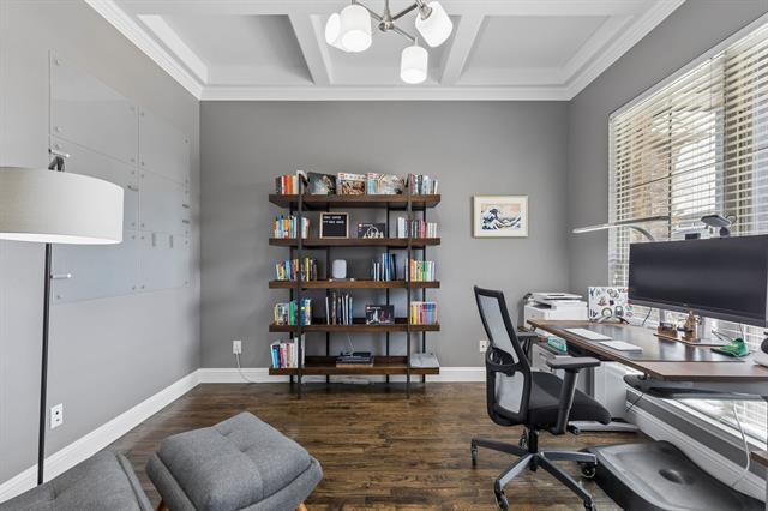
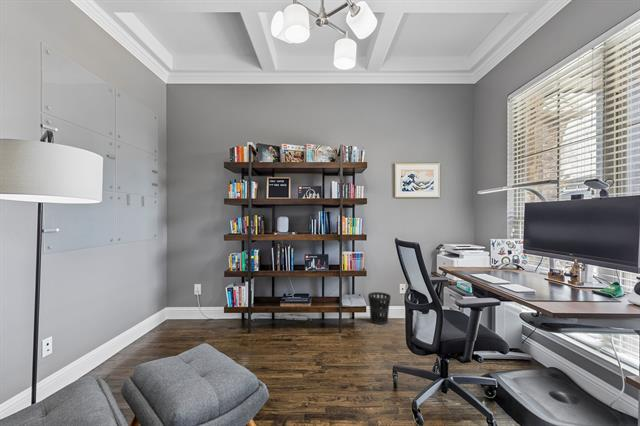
+ wastebasket [367,291,392,326]
